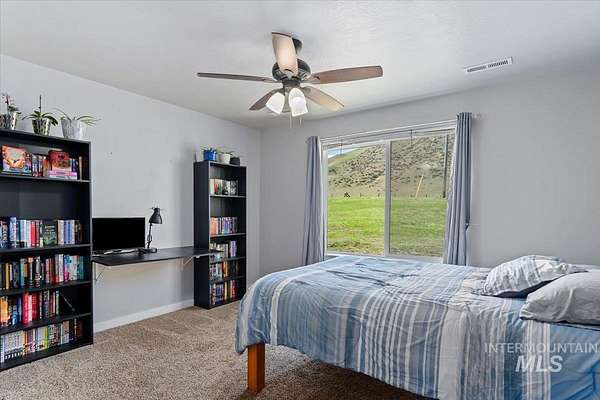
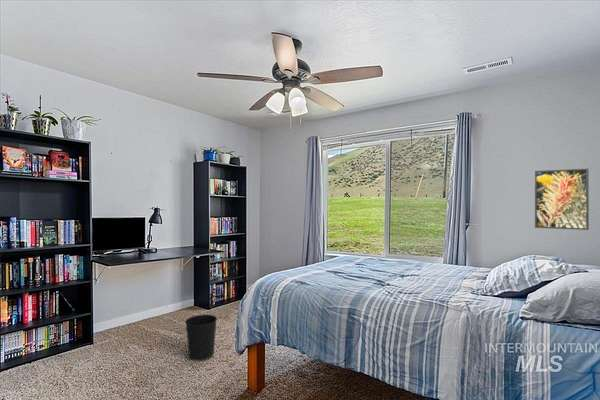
+ wastebasket [184,313,218,362]
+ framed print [534,168,590,231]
